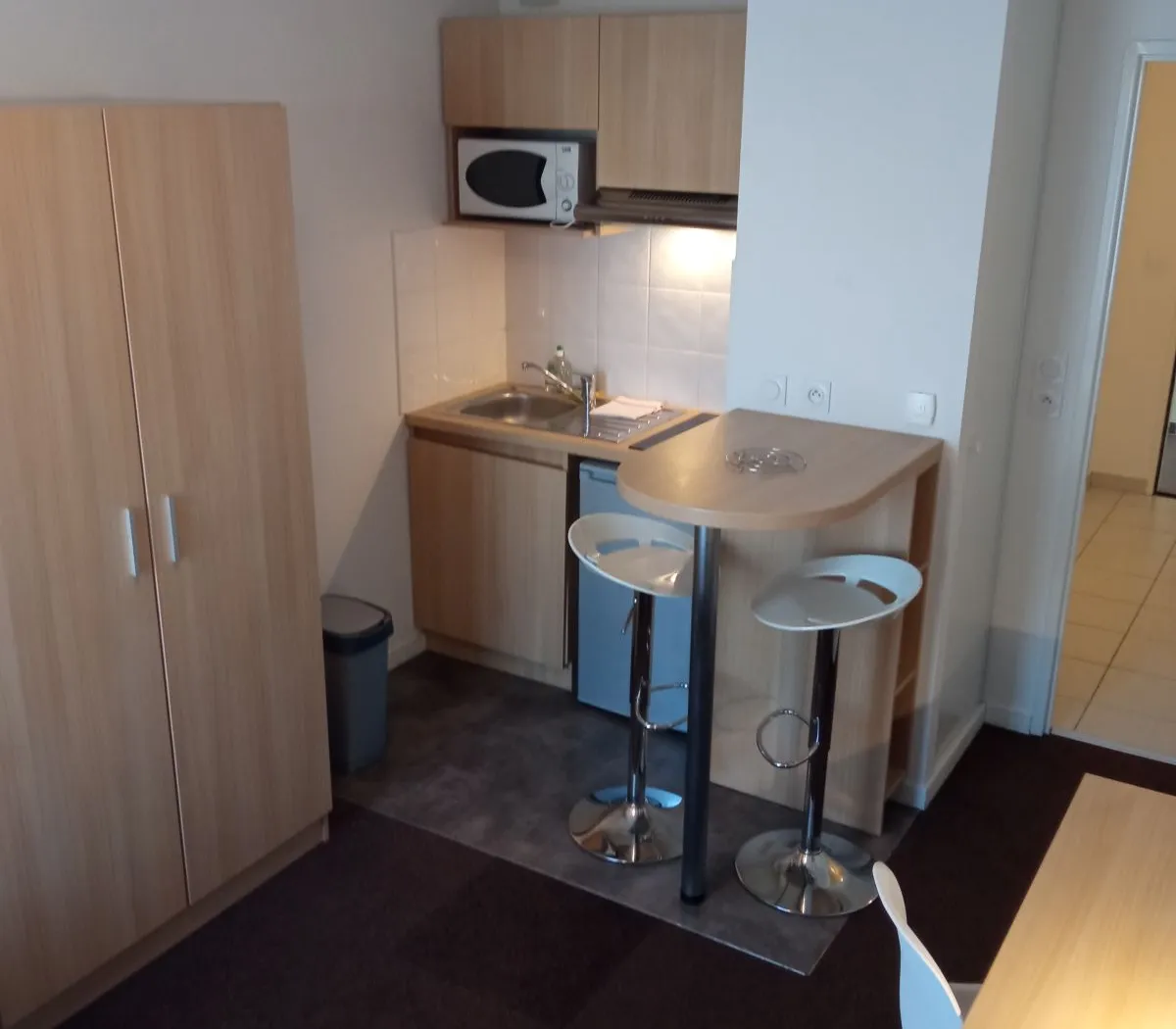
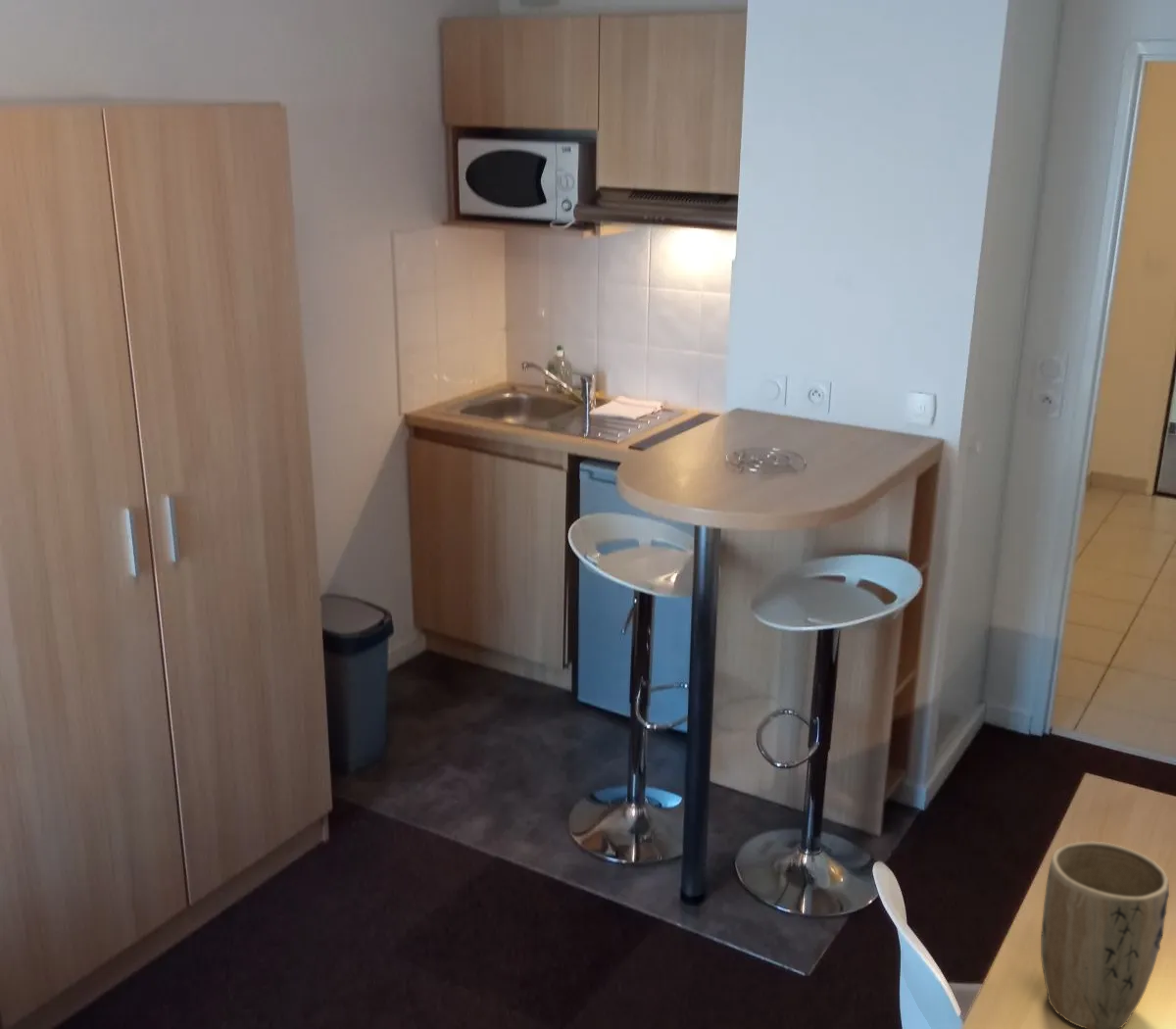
+ plant pot [1040,841,1170,1029]
